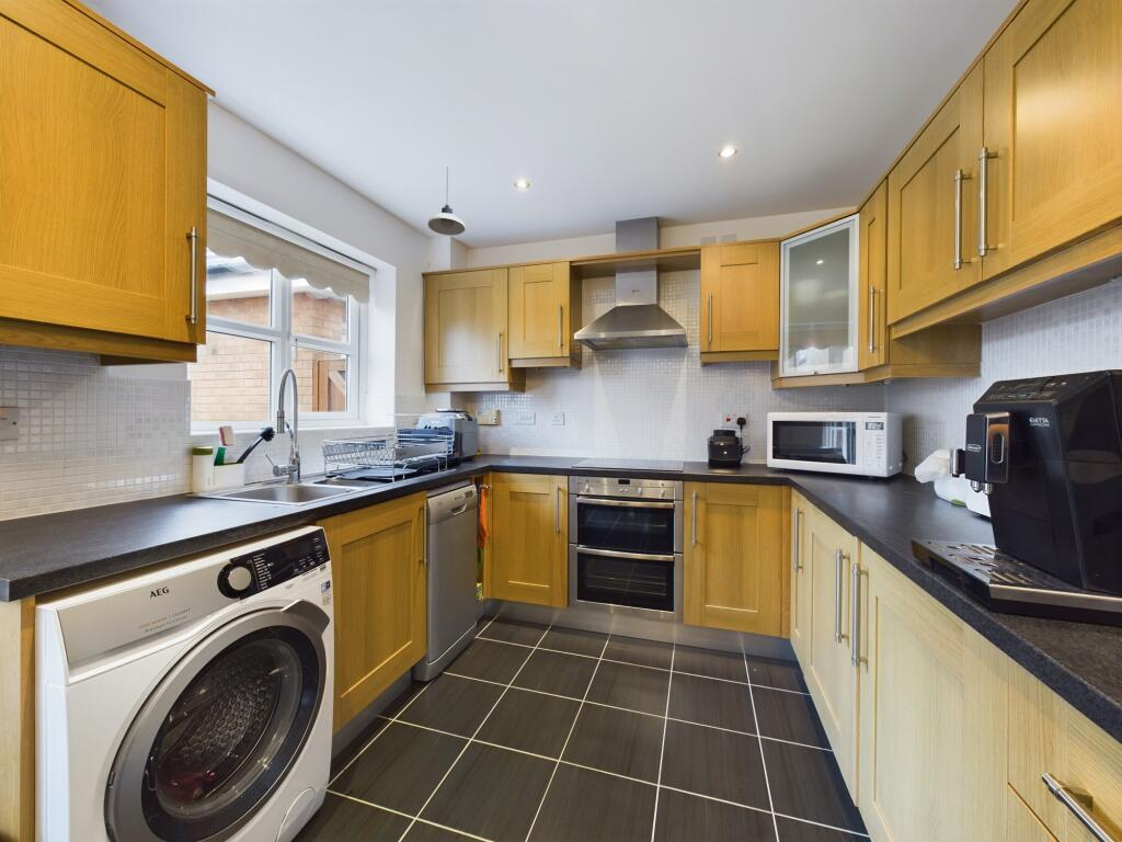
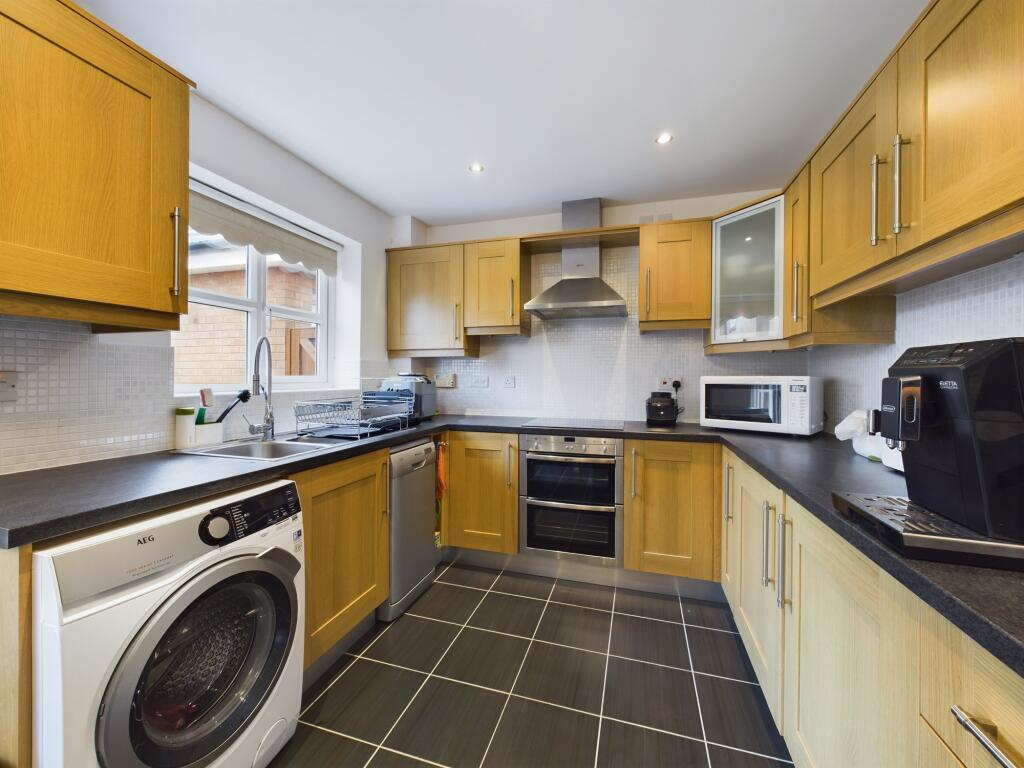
- pendant light [427,166,467,237]
